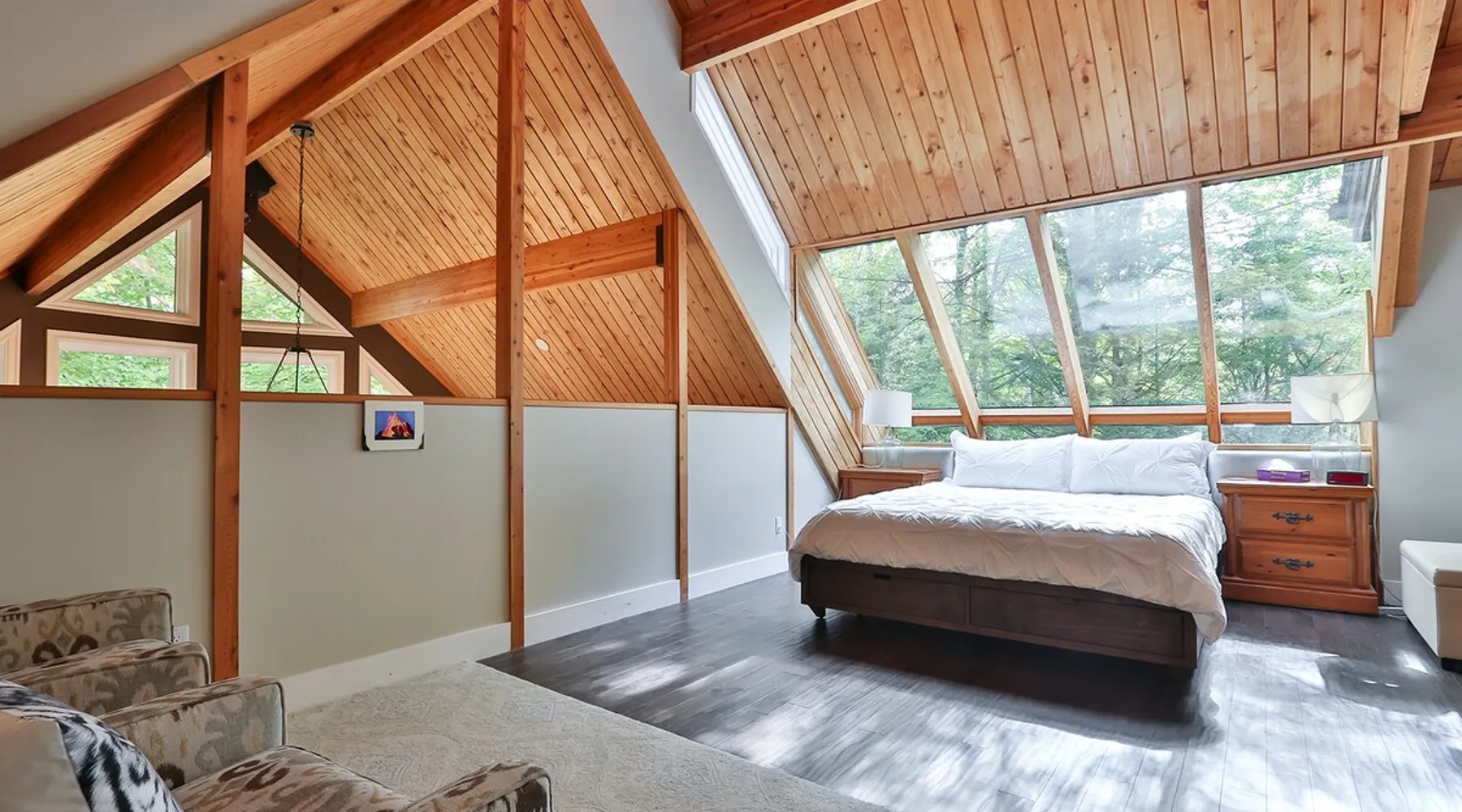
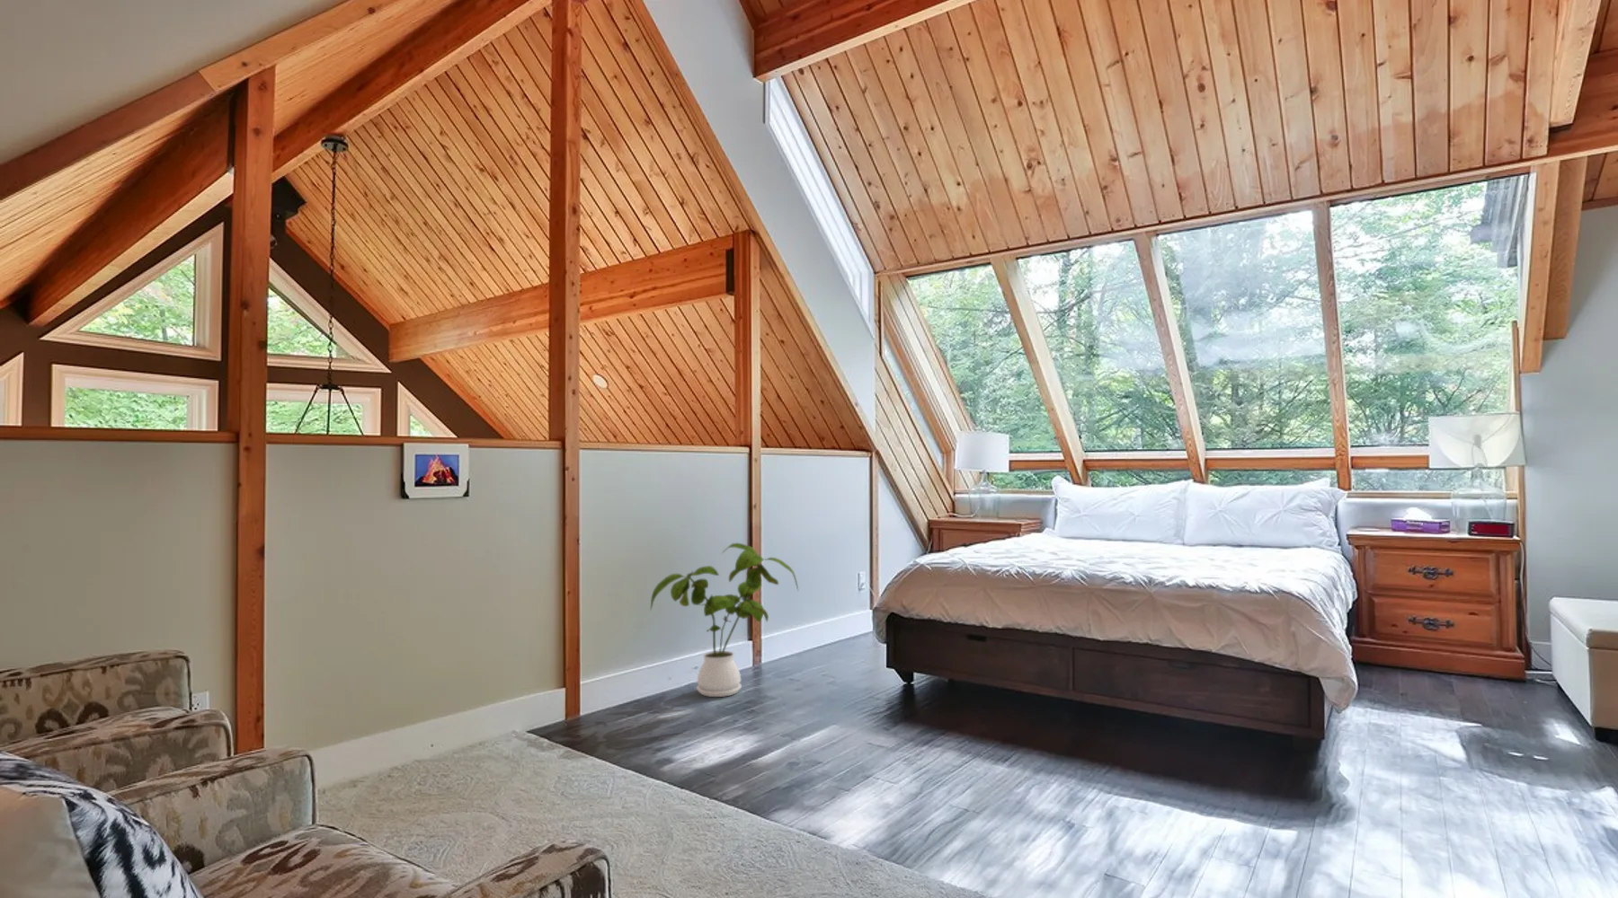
+ house plant [649,542,800,698]
